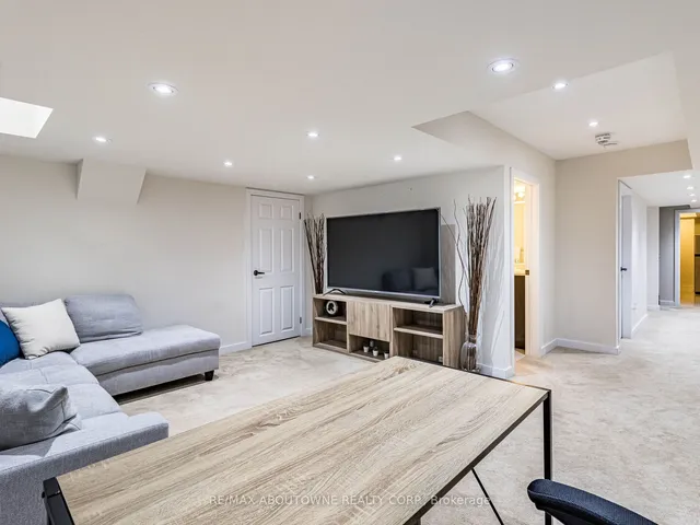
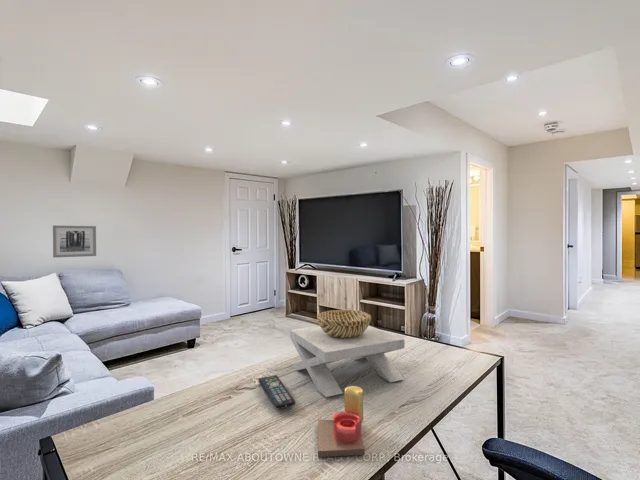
+ candle [317,385,366,458]
+ remote control [257,374,297,410]
+ wall art [52,224,97,258]
+ decorative bowl [289,309,406,398]
